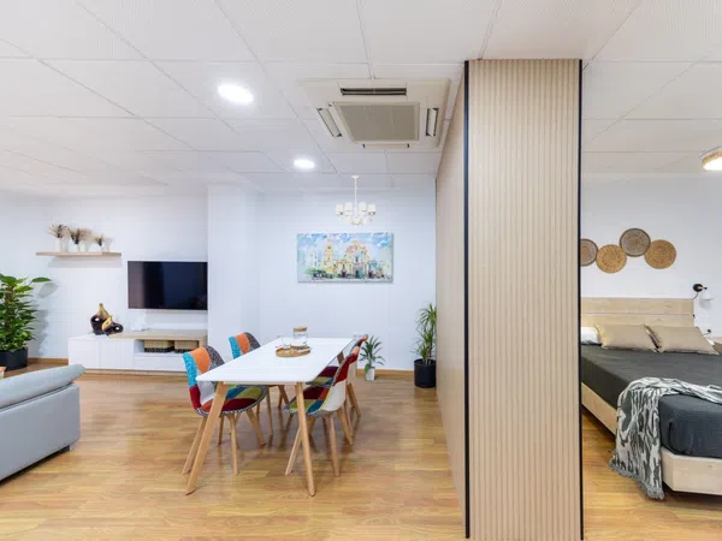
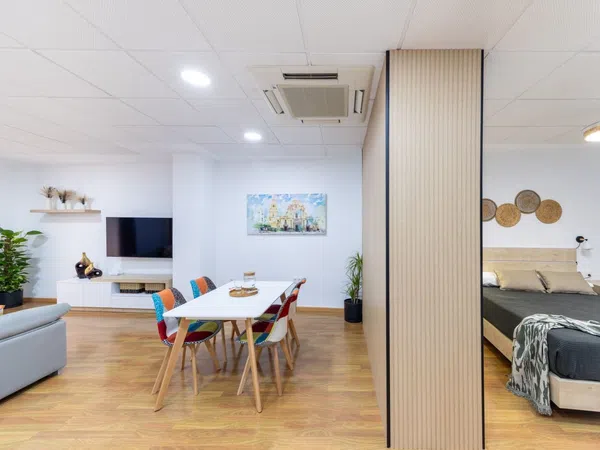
- indoor plant [357,333,386,382]
- chandelier [335,174,377,231]
